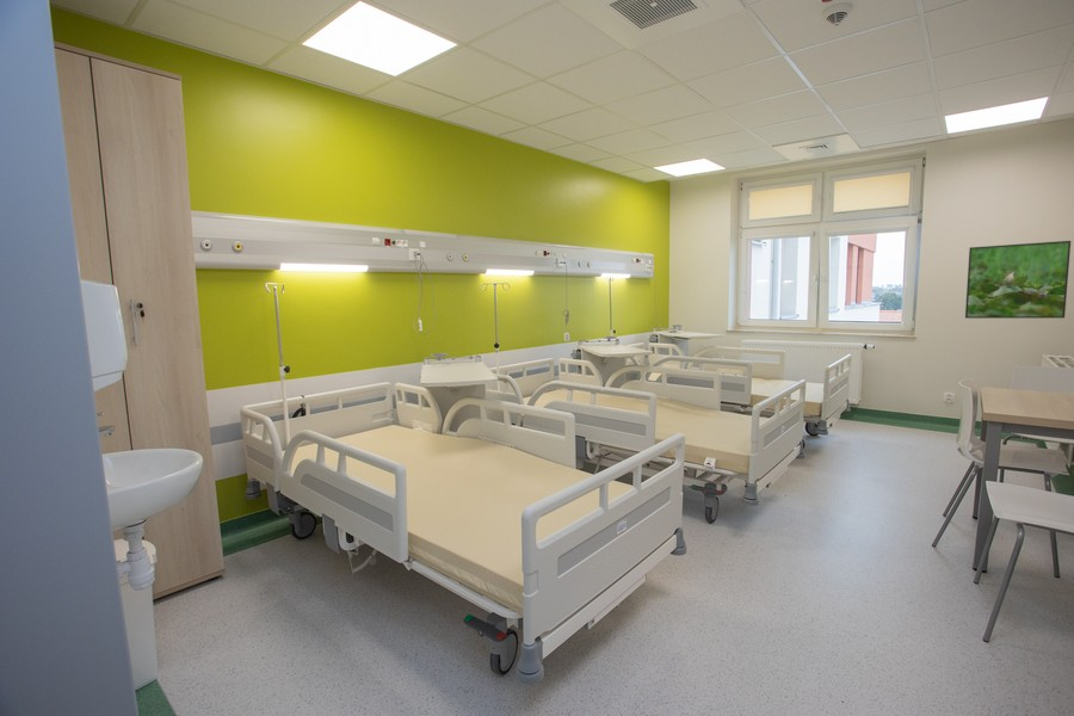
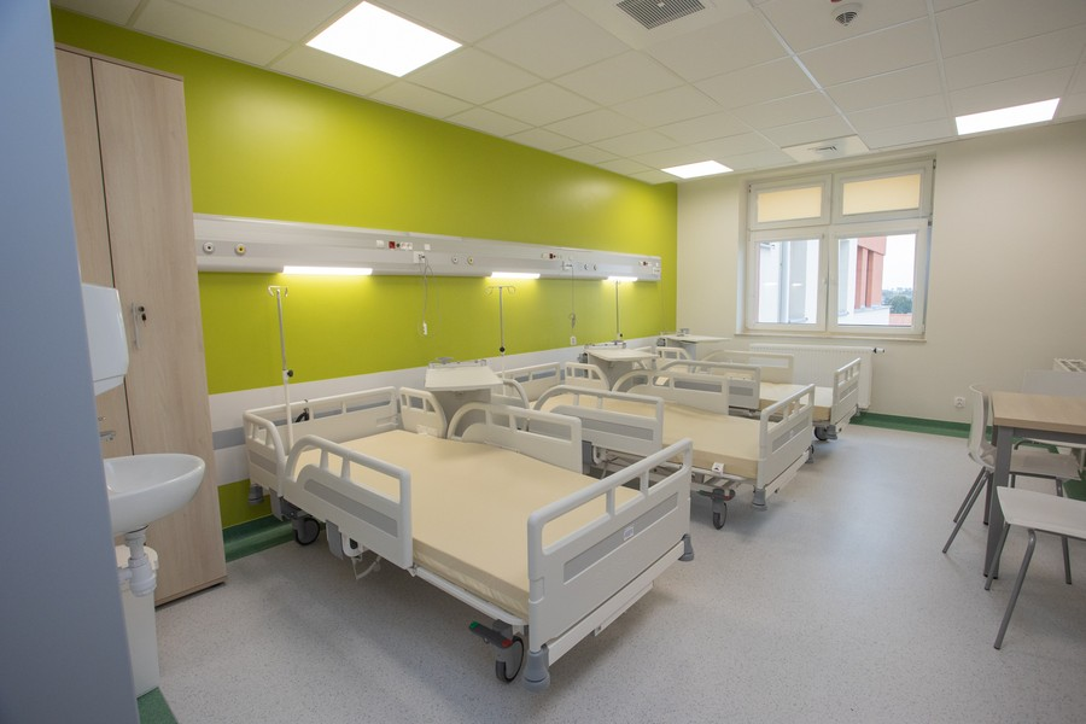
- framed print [964,240,1072,320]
